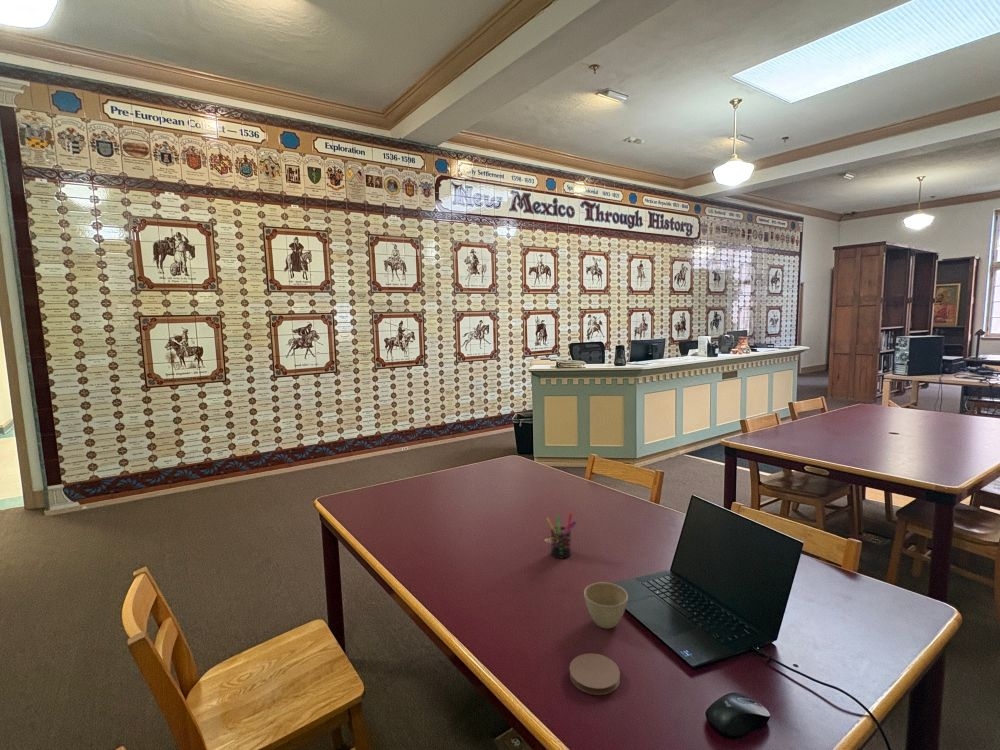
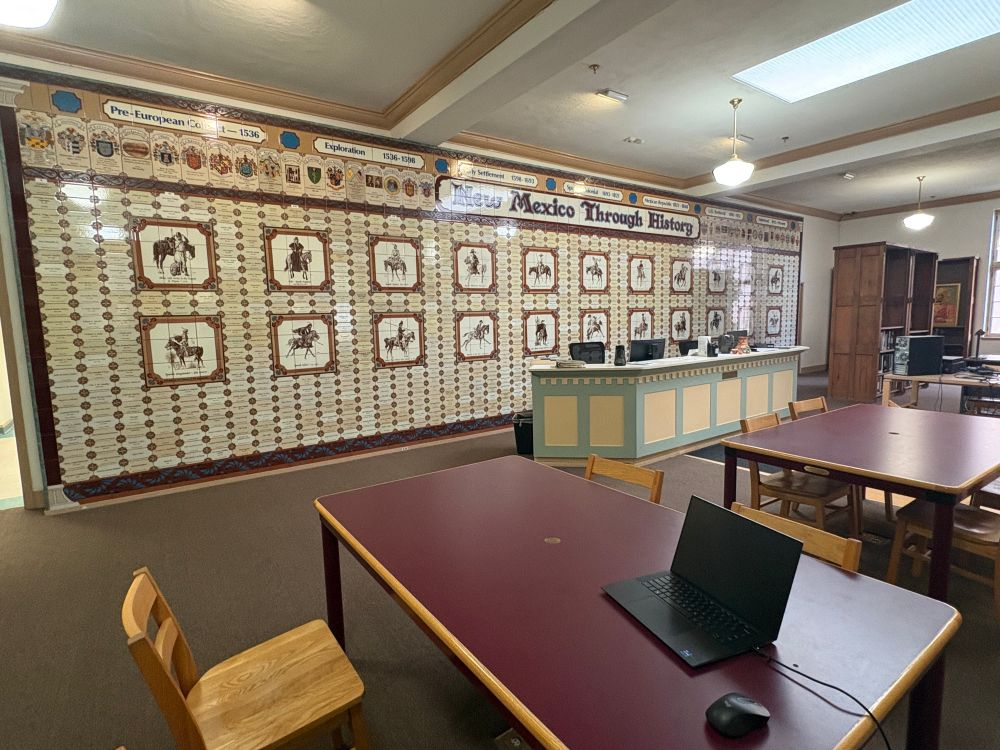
- pen holder [546,512,578,559]
- flower pot [583,581,629,629]
- coaster [568,652,621,696]
